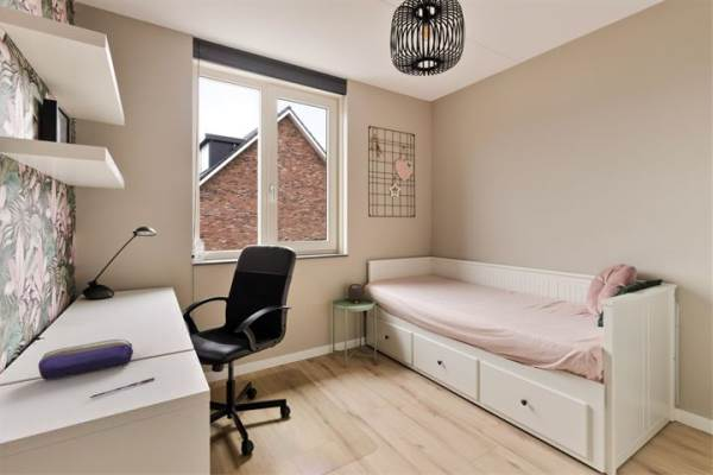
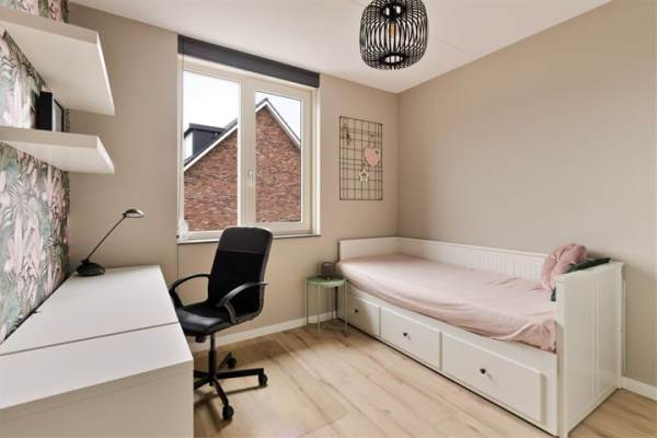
- pen [89,376,156,400]
- pencil case [37,338,134,381]
